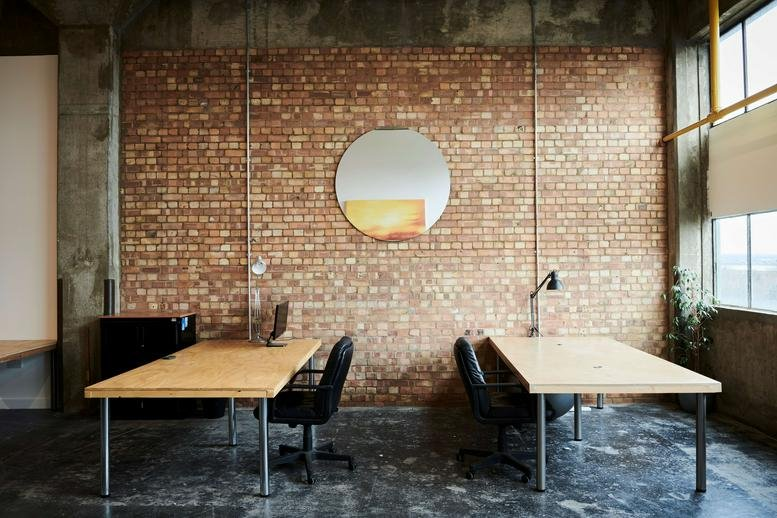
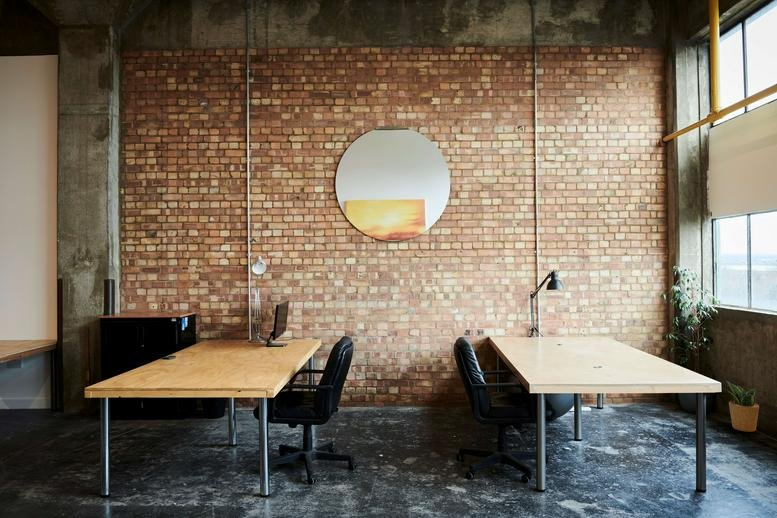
+ potted plant [722,381,760,433]
